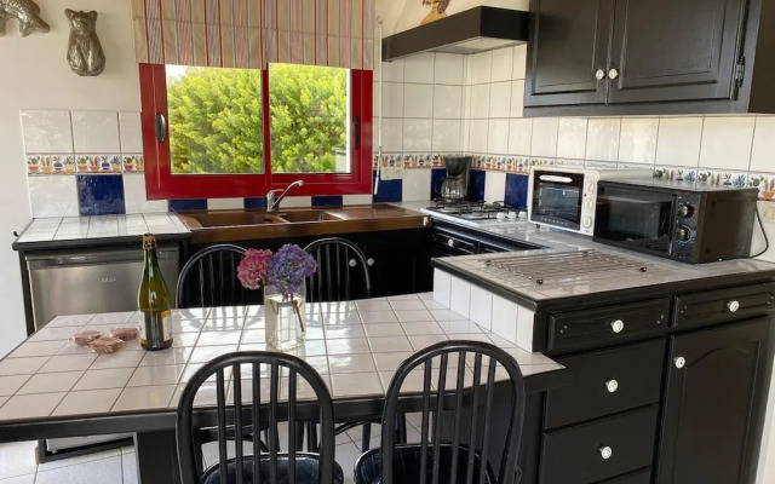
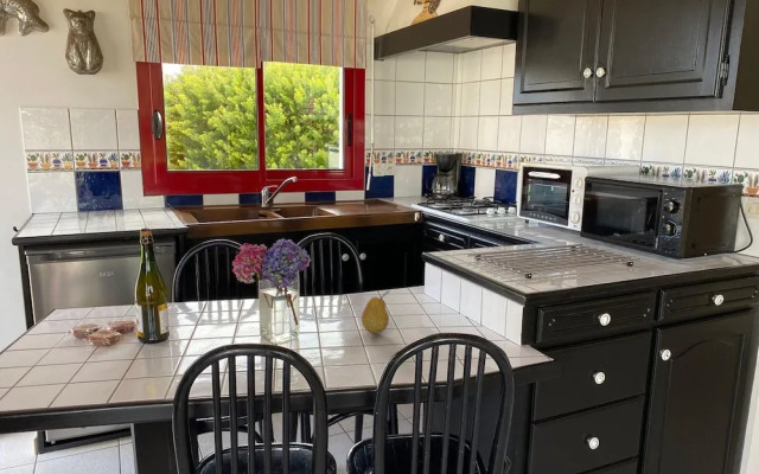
+ fruit [361,289,390,335]
